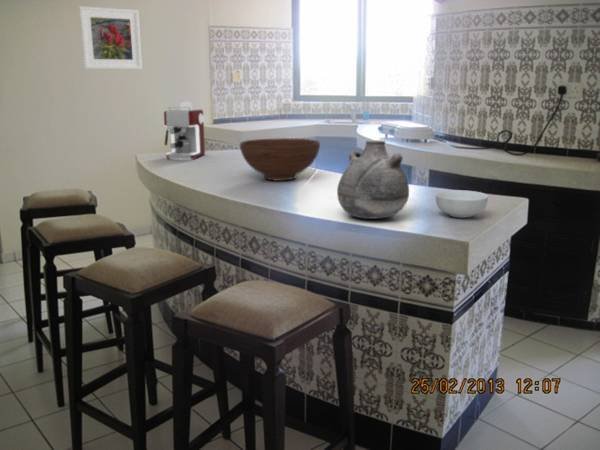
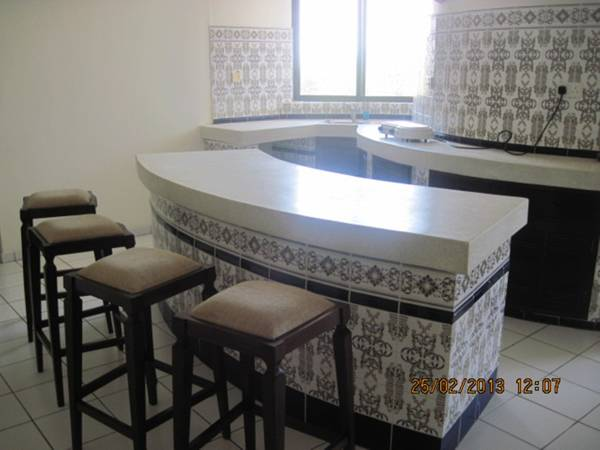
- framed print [78,5,143,70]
- cereal bowl [435,189,489,219]
- vase [336,139,410,220]
- coffee maker [163,100,206,160]
- fruit bowl [239,137,321,182]
